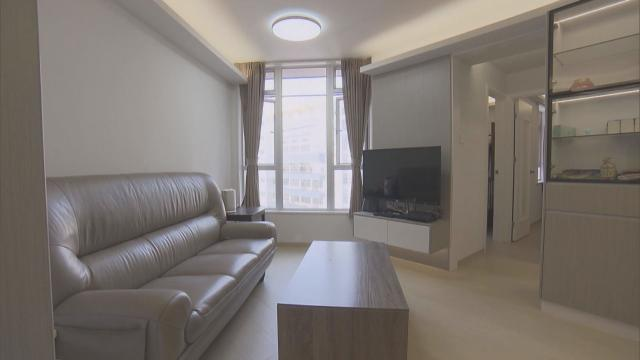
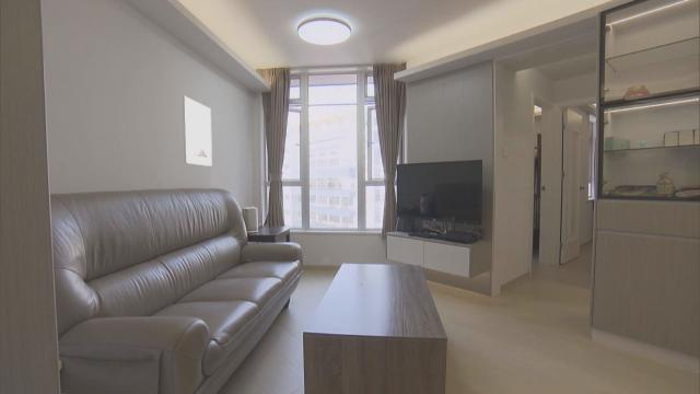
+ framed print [182,95,213,167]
